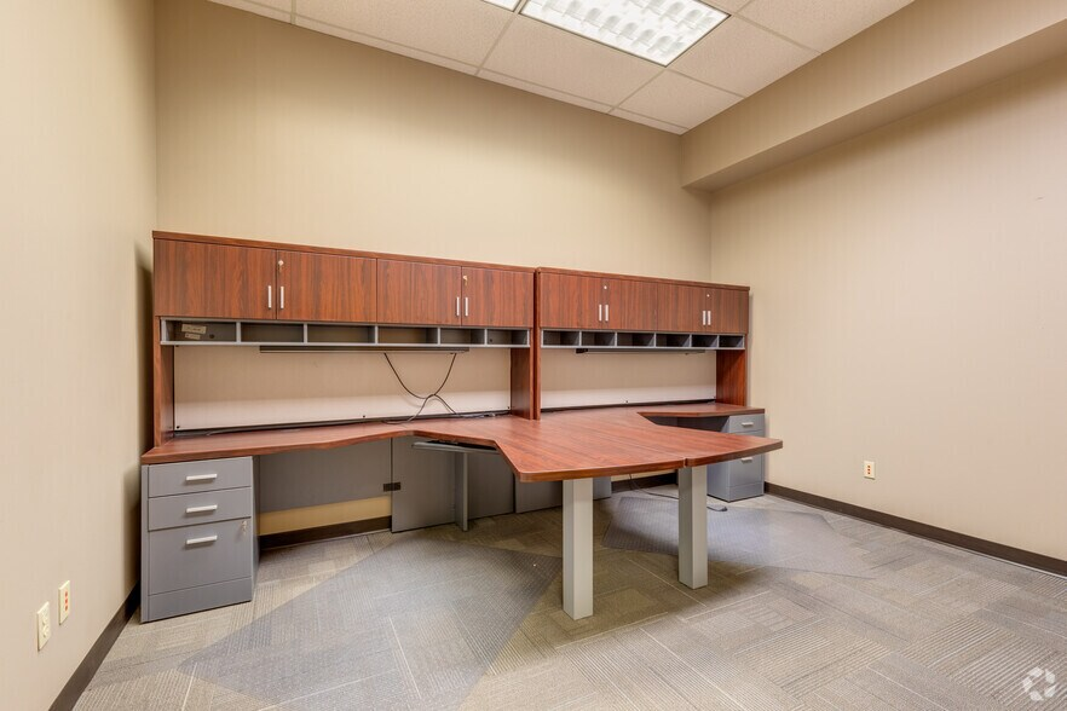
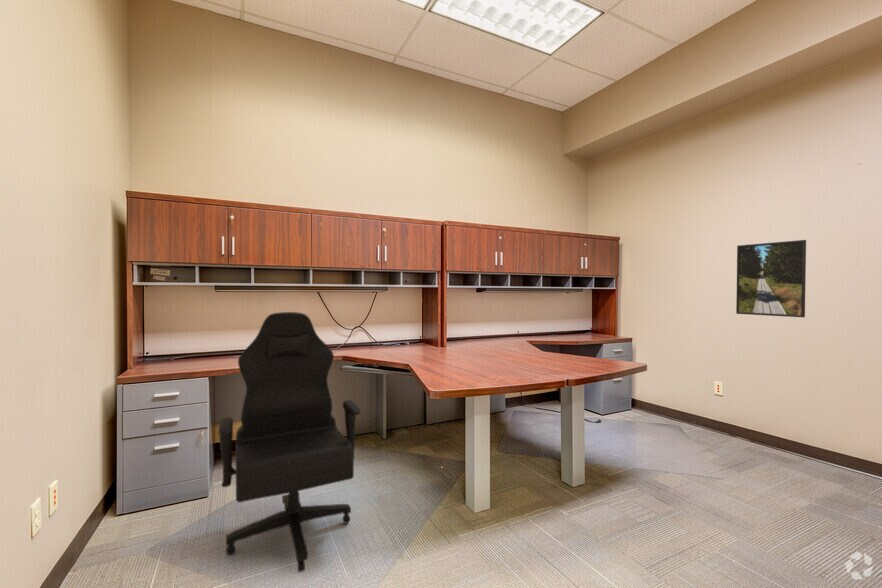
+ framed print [735,239,807,318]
+ office chair [217,311,361,573]
